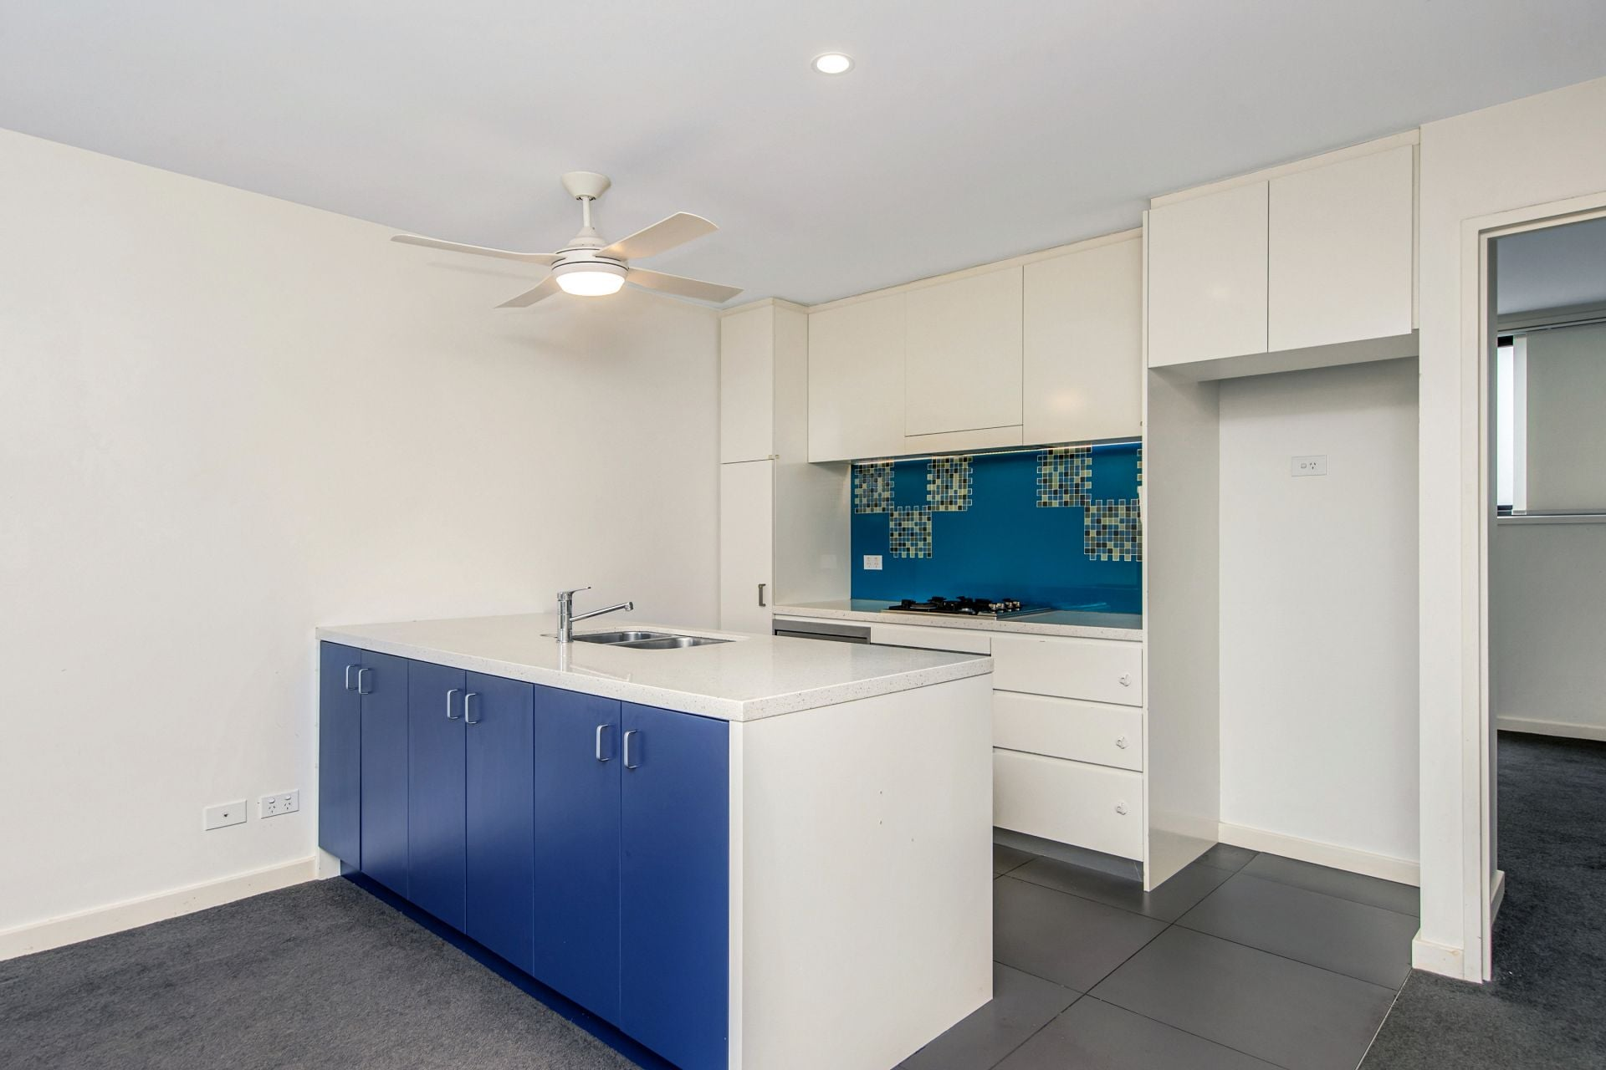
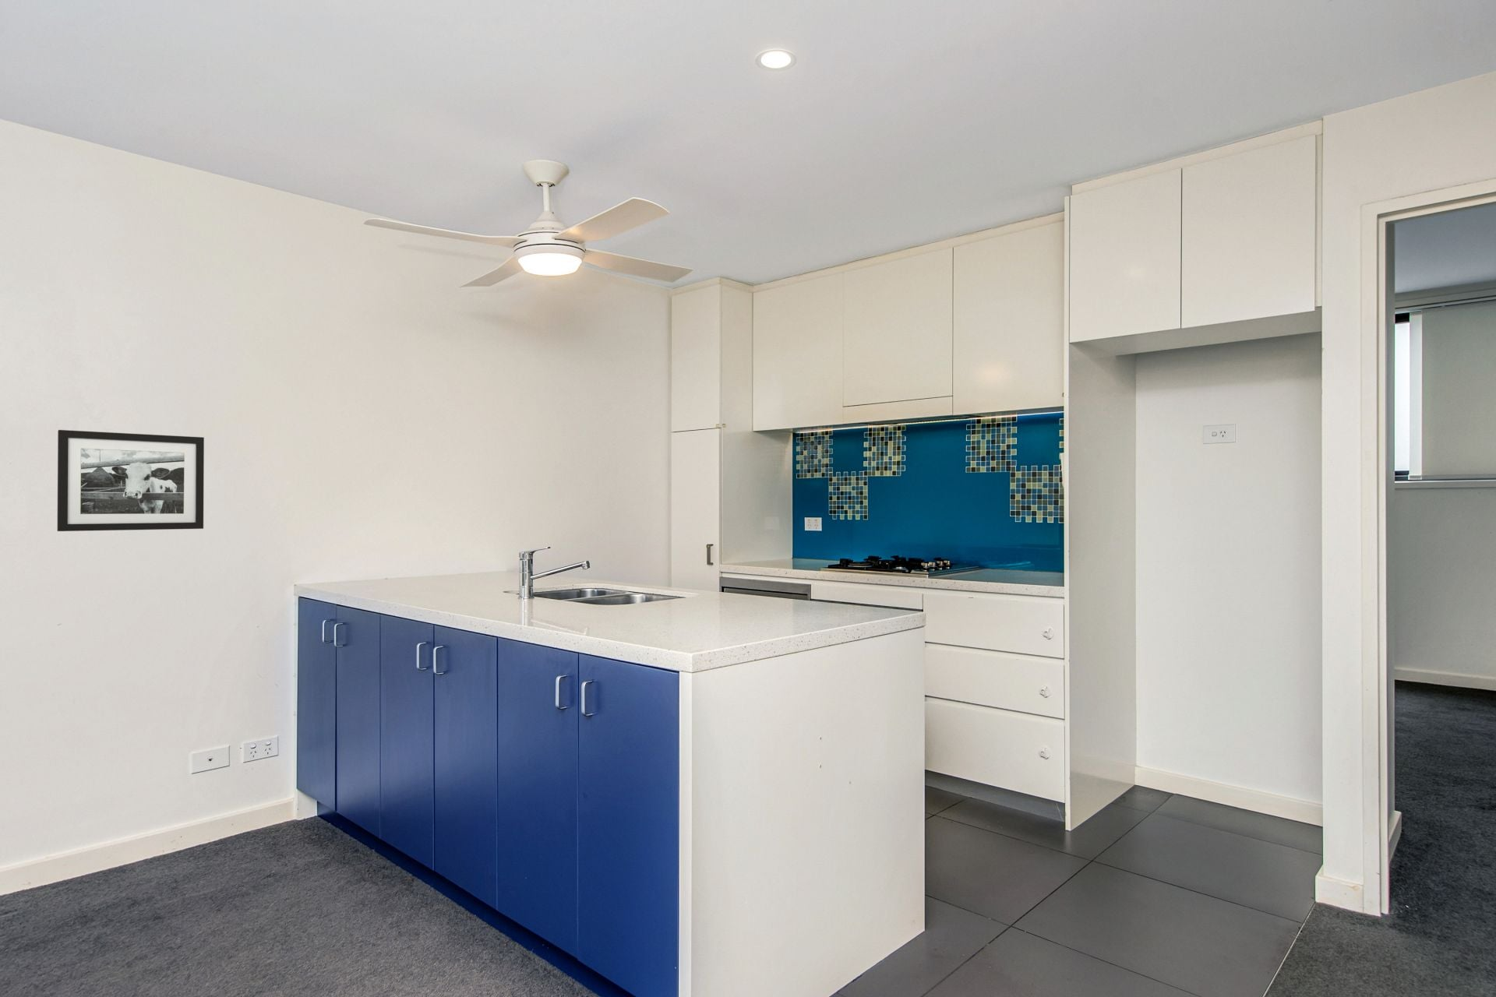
+ picture frame [57,430,205,532]
